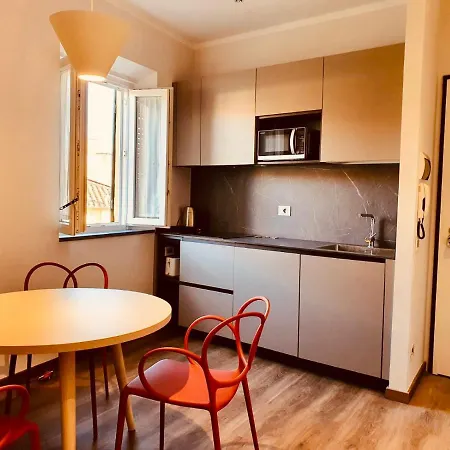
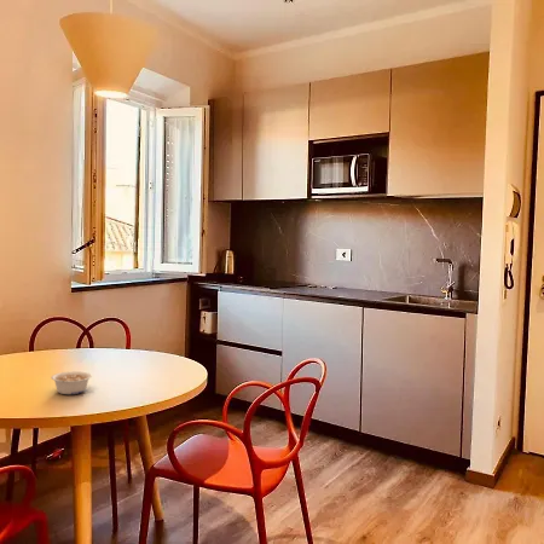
+ legume [51,370,93,395]
